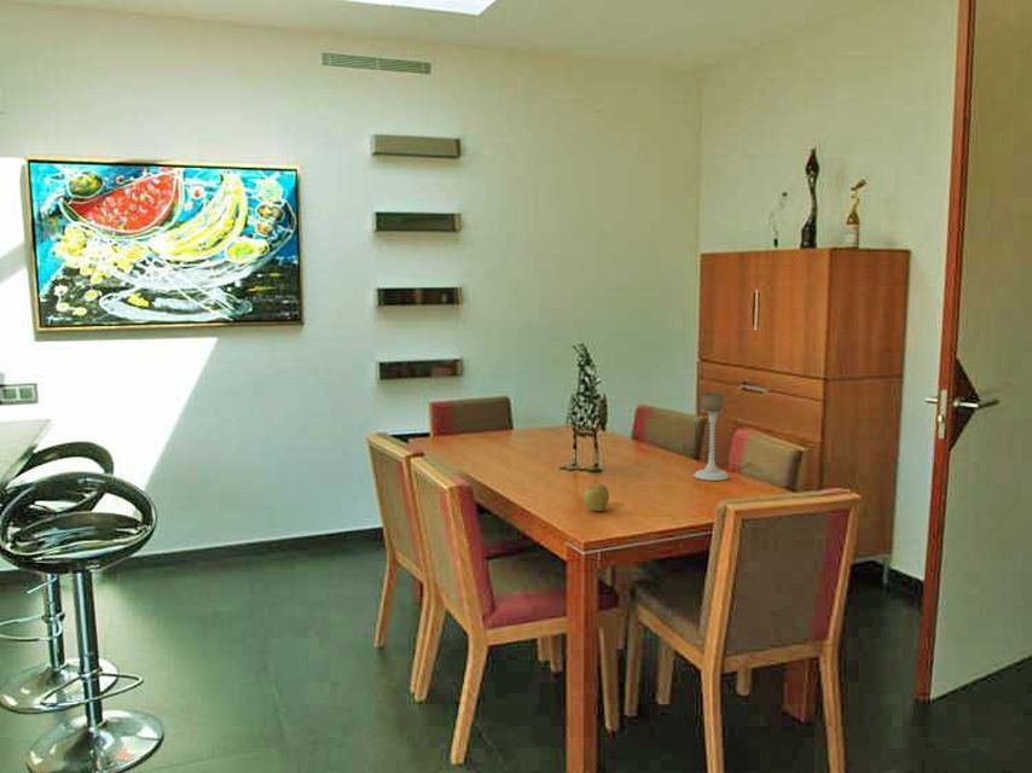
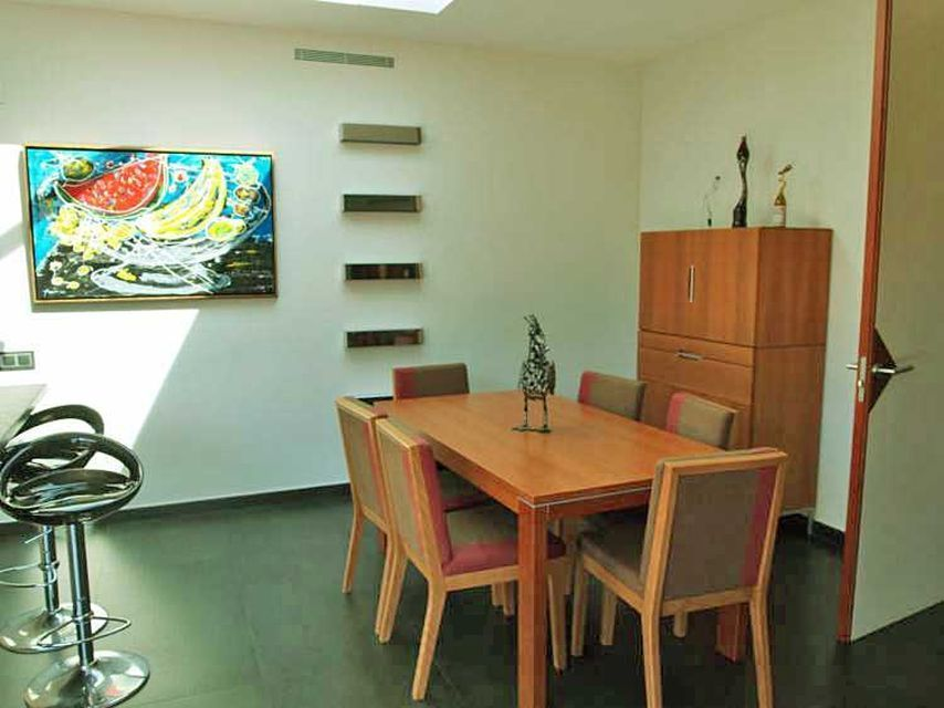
- apple [582,483,610,512]
- candle holder [692,391,730,482]
